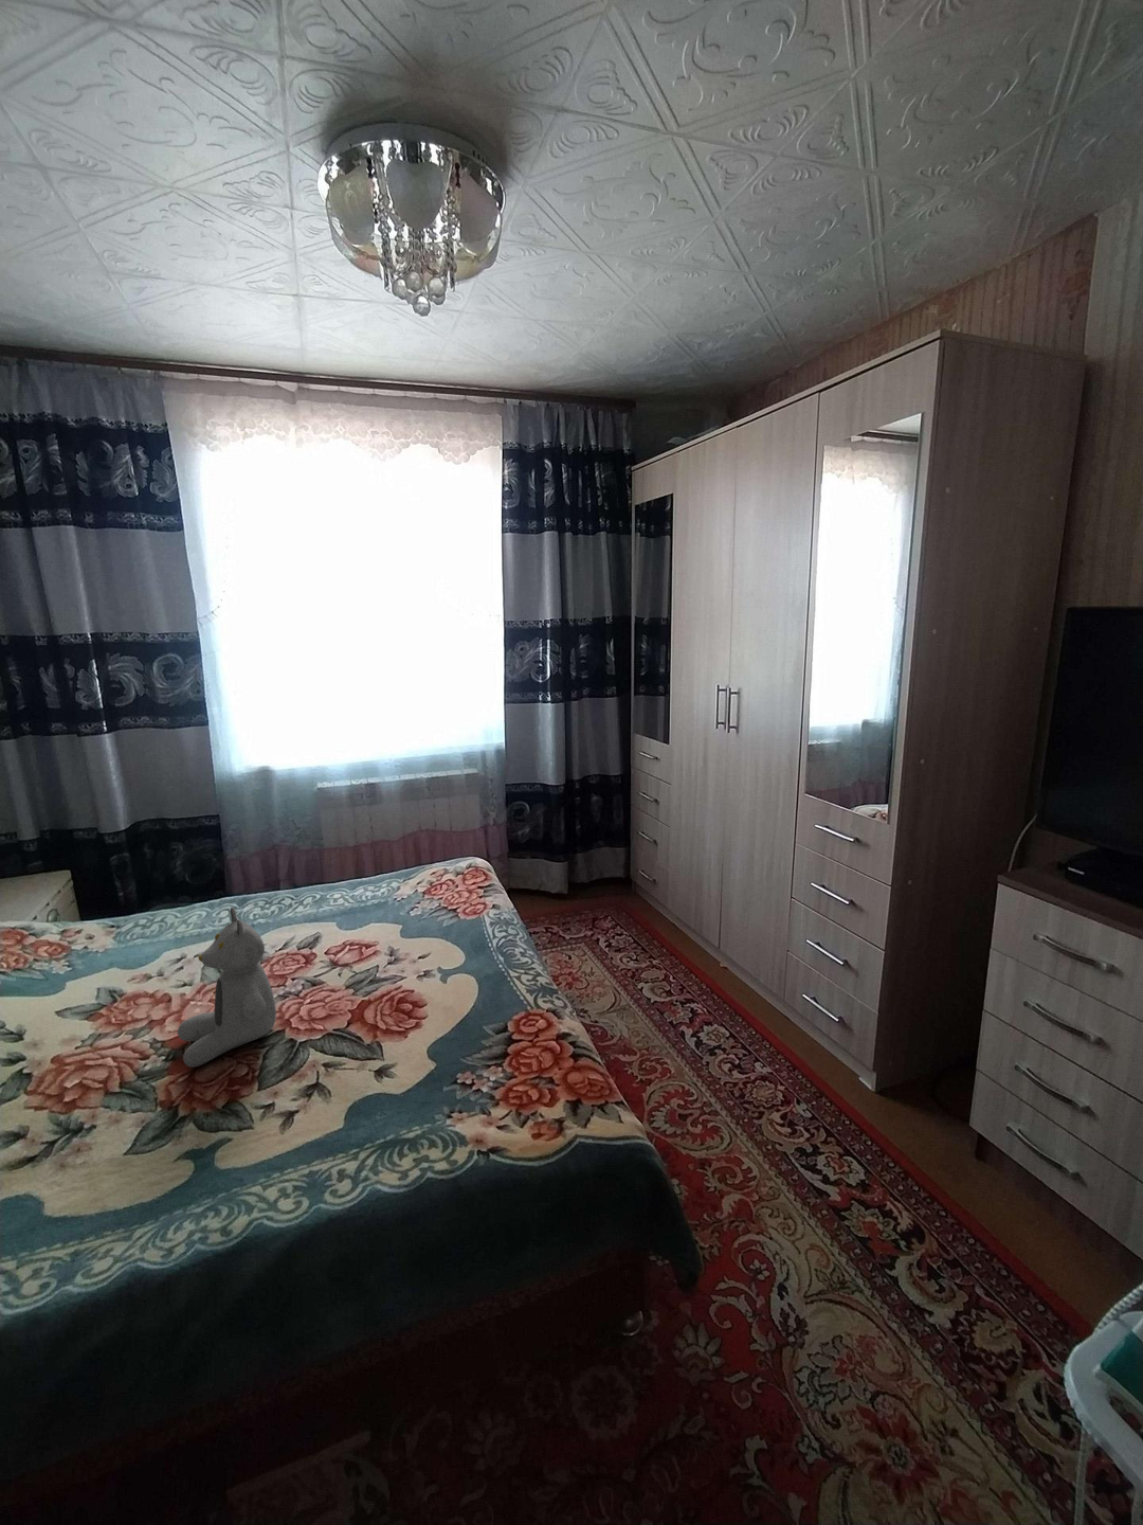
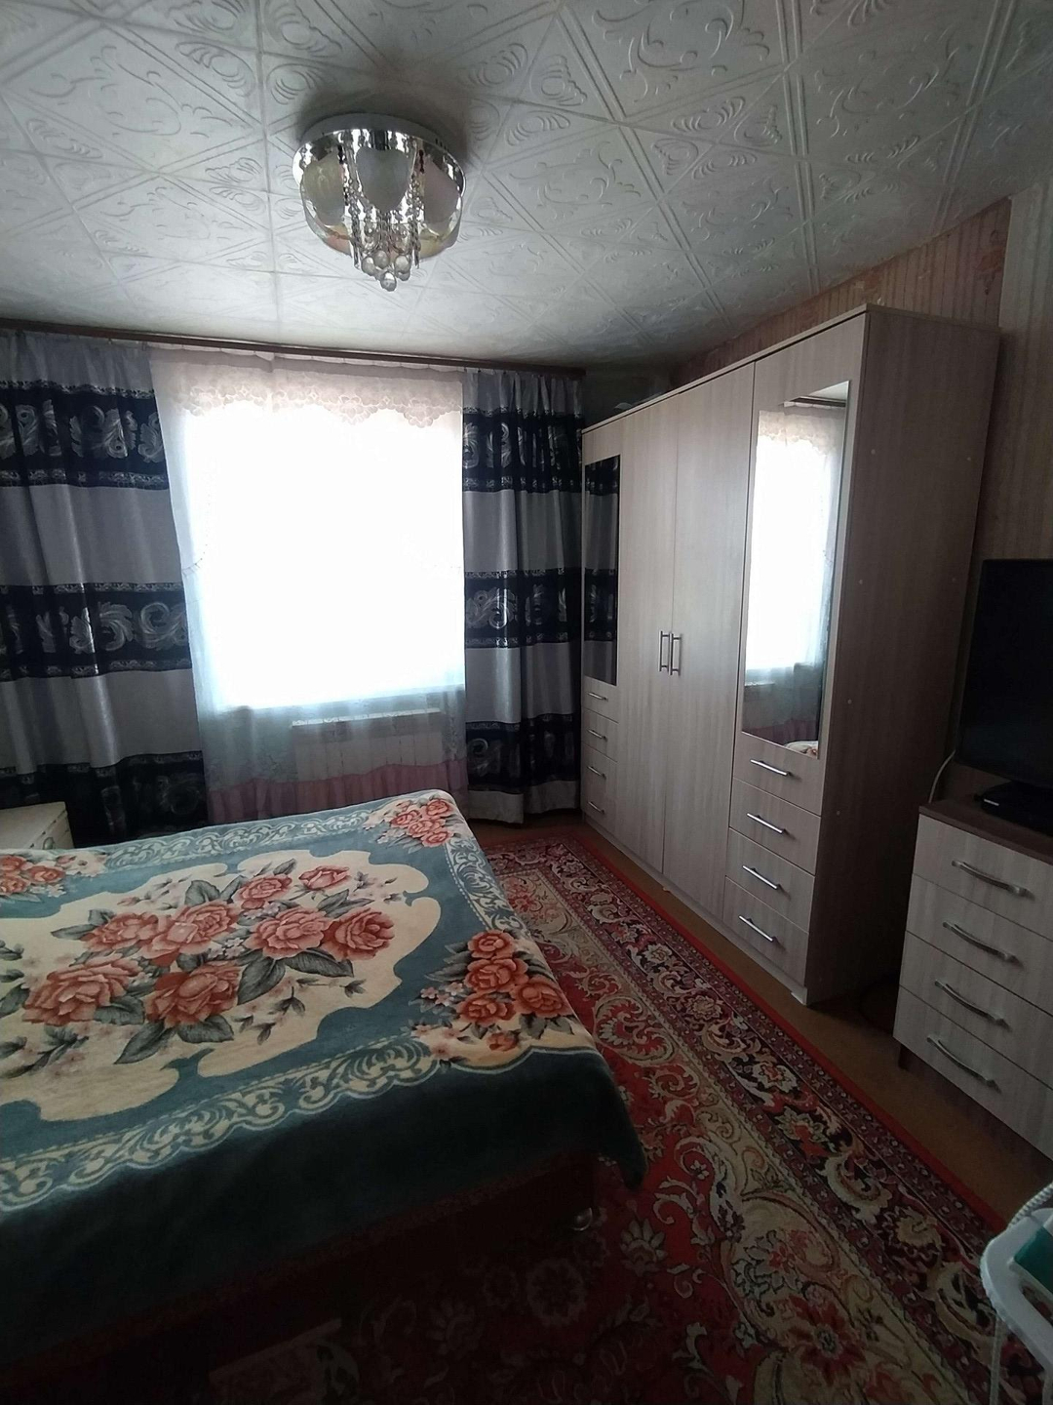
- teddy bear [176,905,277,1069]
